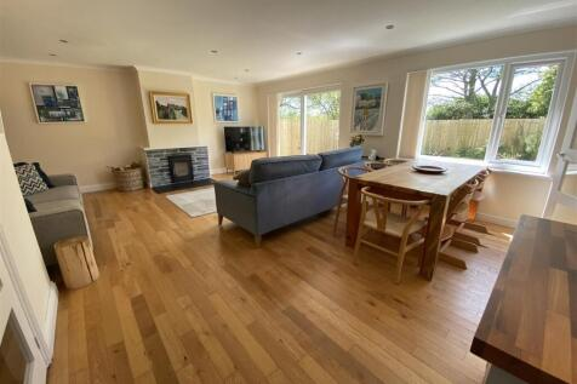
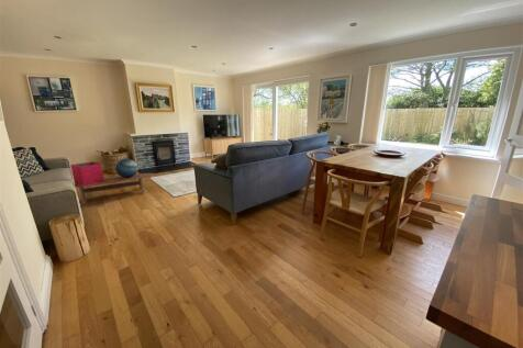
+ coffee table [74,172,155,205]
+ storage bin [69,160,104,188]
+ decorative globe [114,158,138,178]
